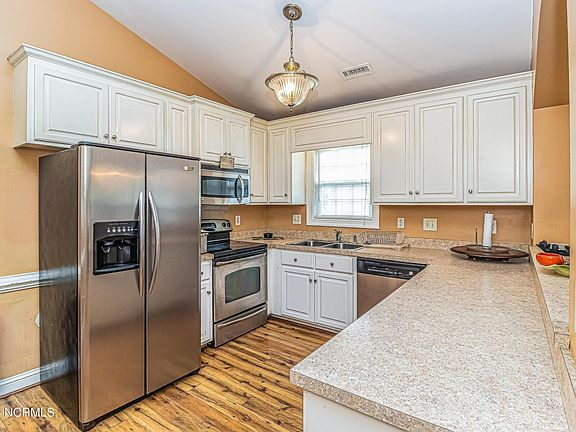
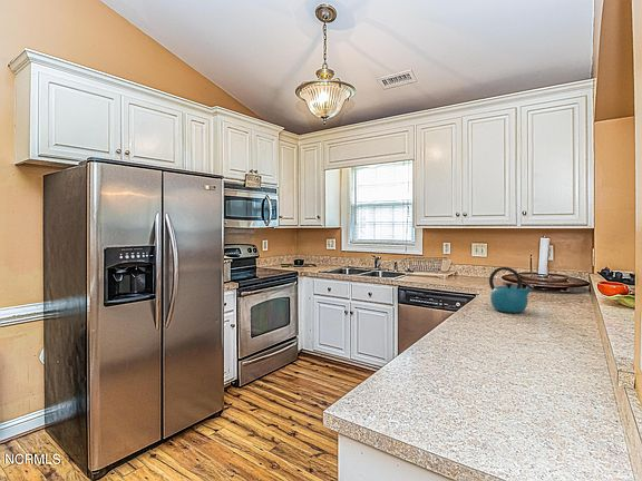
+ kettle [488,266,535,314]
